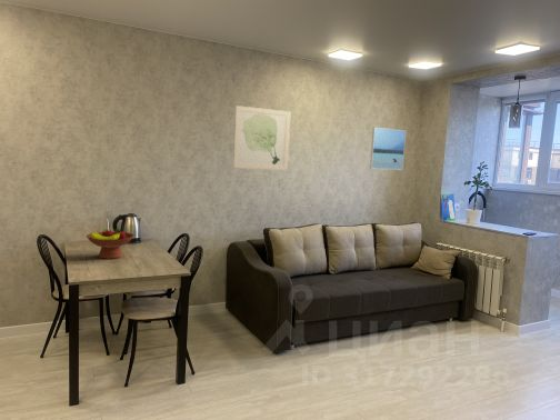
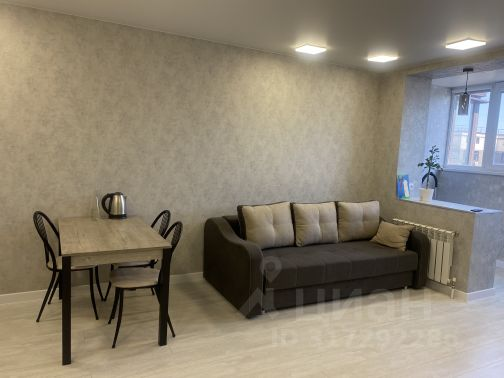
- wall art [232,104,291,171]
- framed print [369,127,407,171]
- fruit bowl [86,228,136,260]
